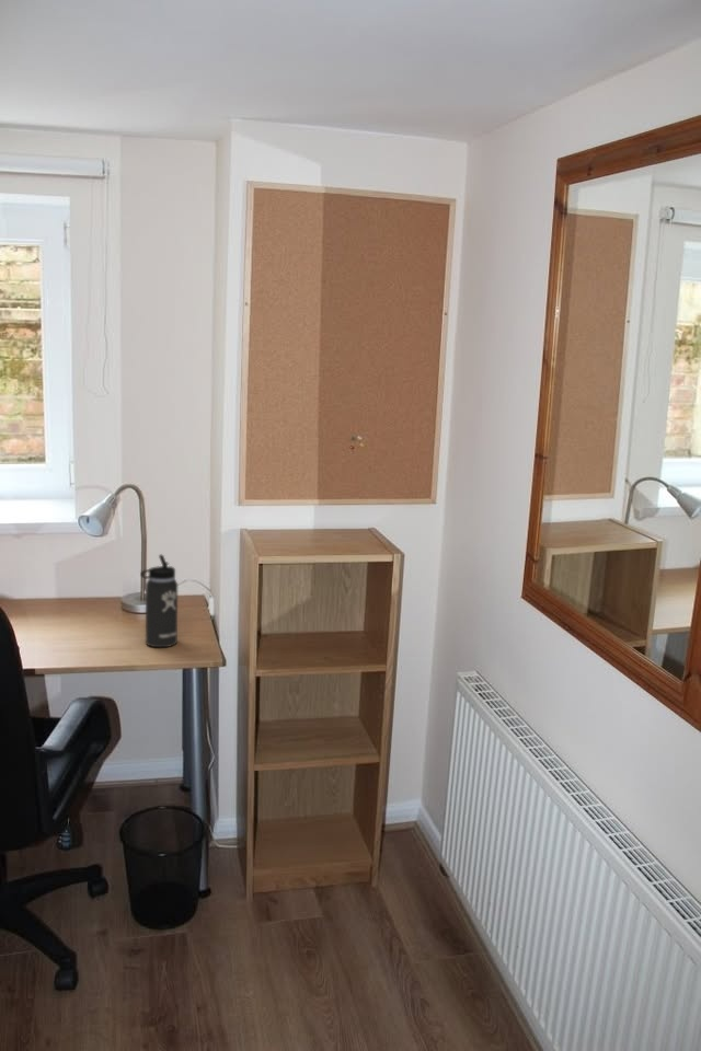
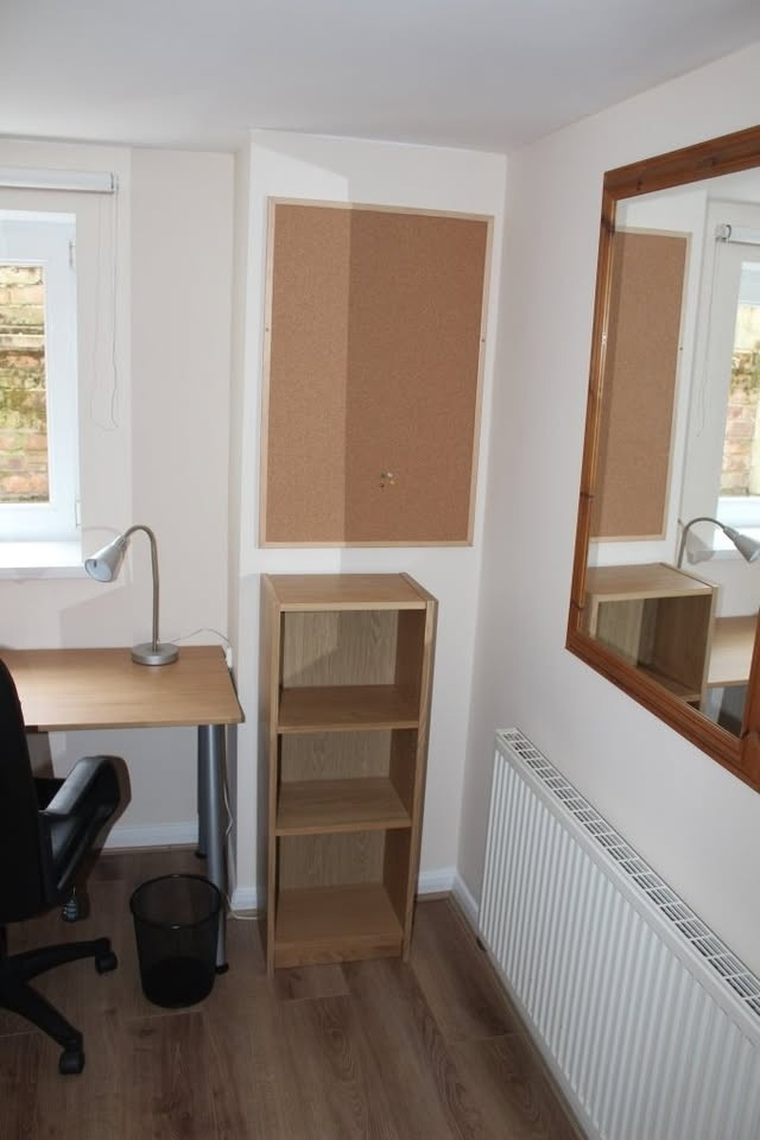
- thermos bottle [139,553,179,648]
